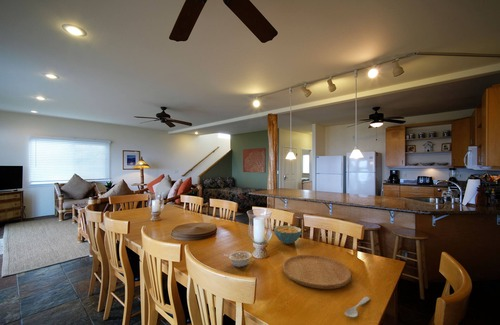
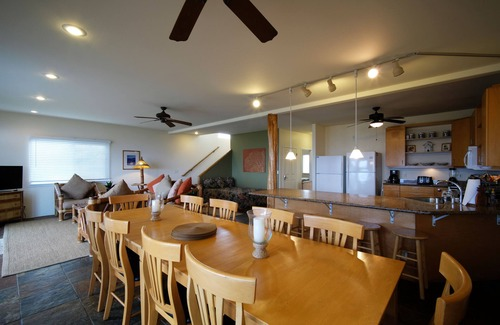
- cutting board [281,254,352,290]
- cereal bowl [273,225,302,245]
- spoon [344,296,371,318]
- legume [223,250,253,268]
